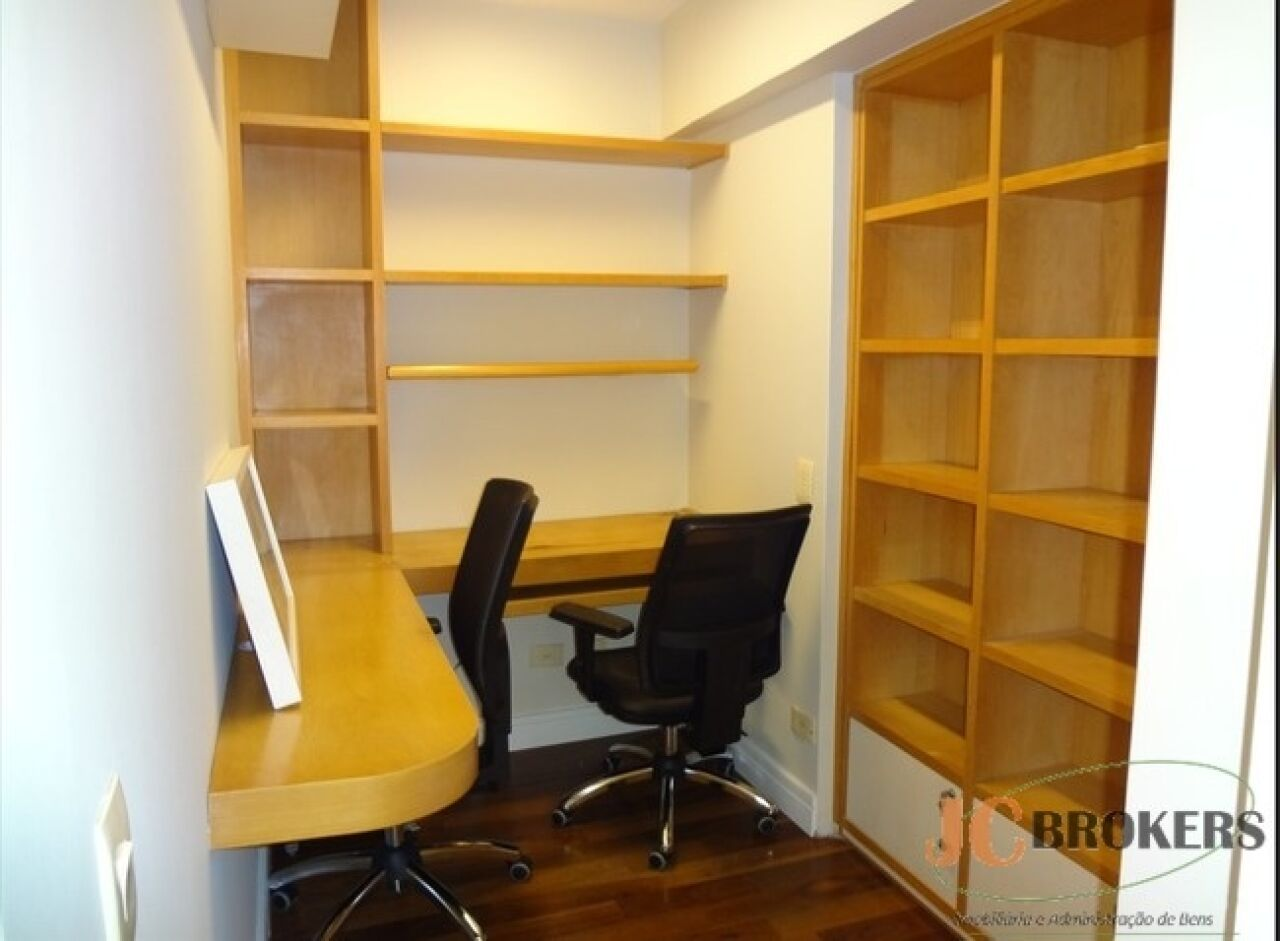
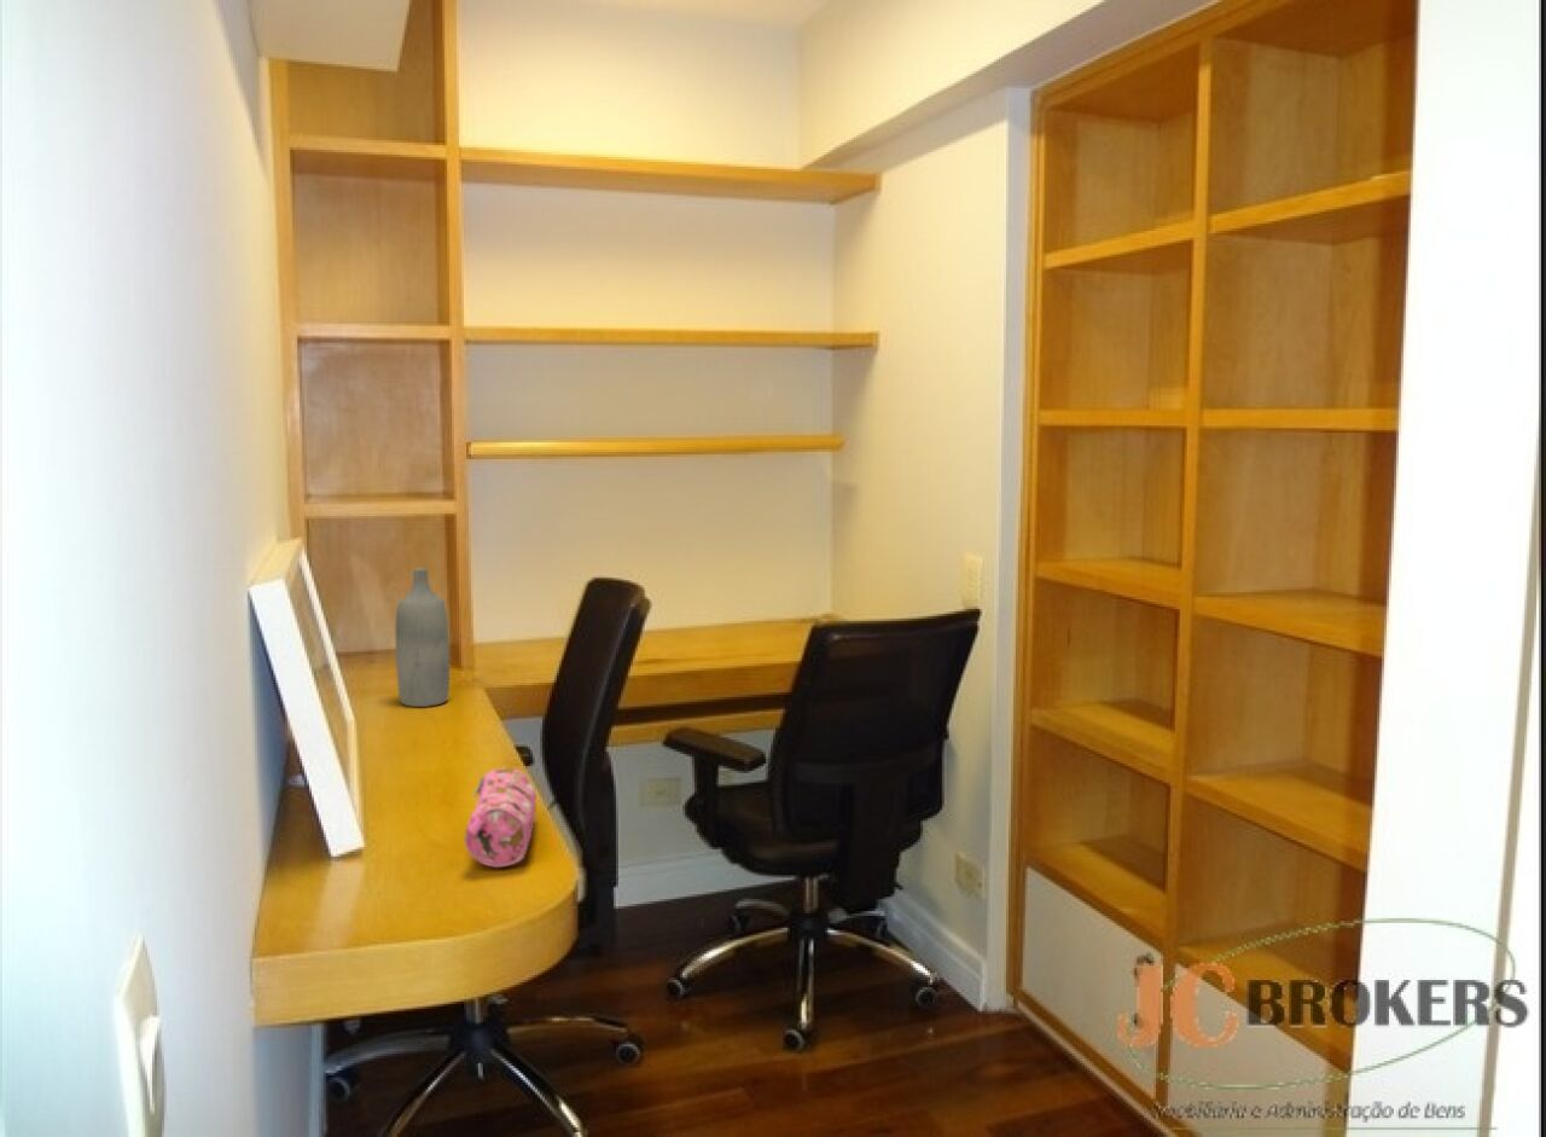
+ pencil case [464,766,537,869]
+ bottle [395,568,451,708]
